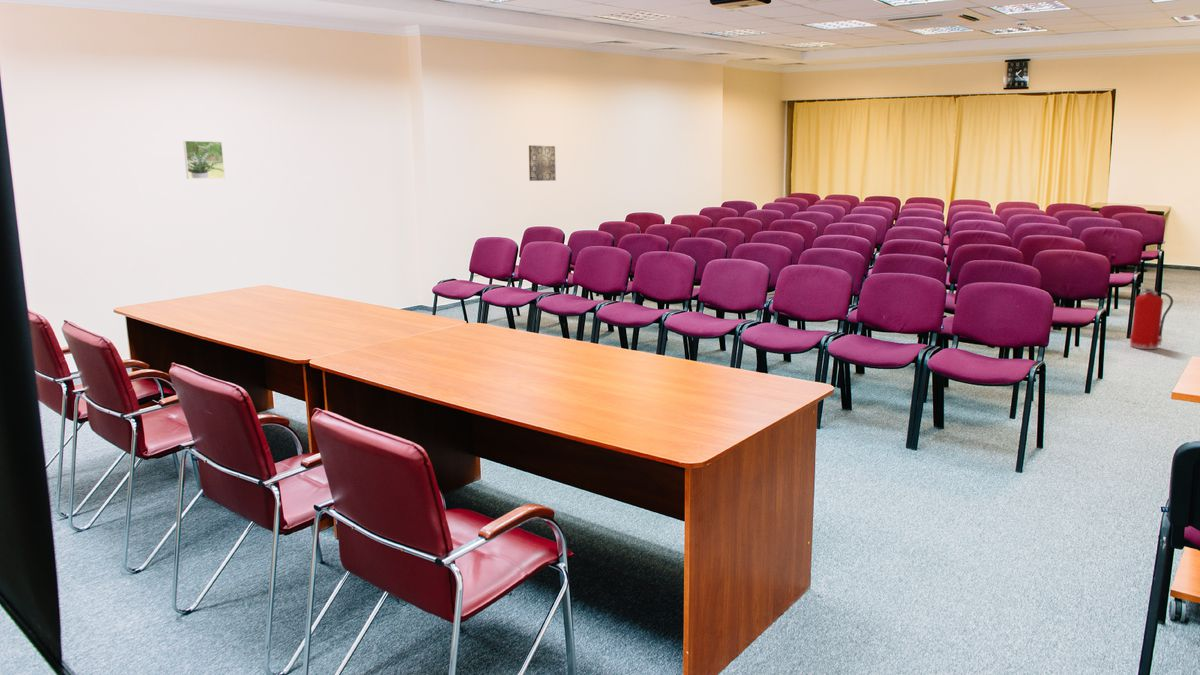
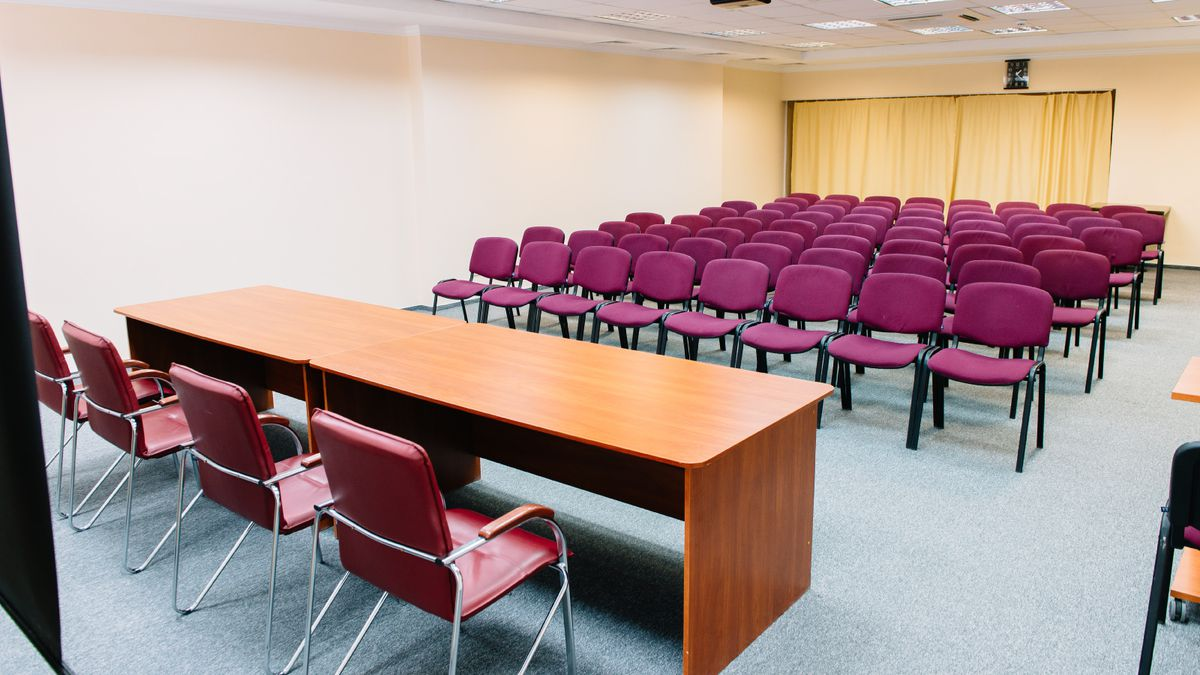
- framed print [182,140,226,180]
- wall art [528,144,557,182]
- fire extinguisher [1129,286,1174,350]
